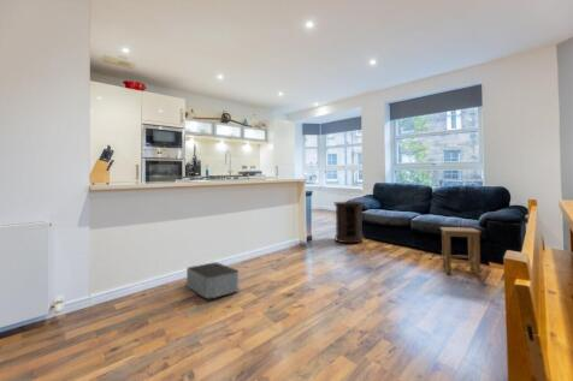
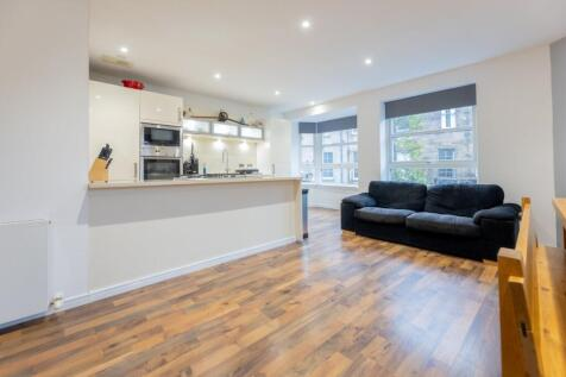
- storage bin [185,261,240,299]
- side table [332,201,365,244]
- stool [439,226,483,276]
